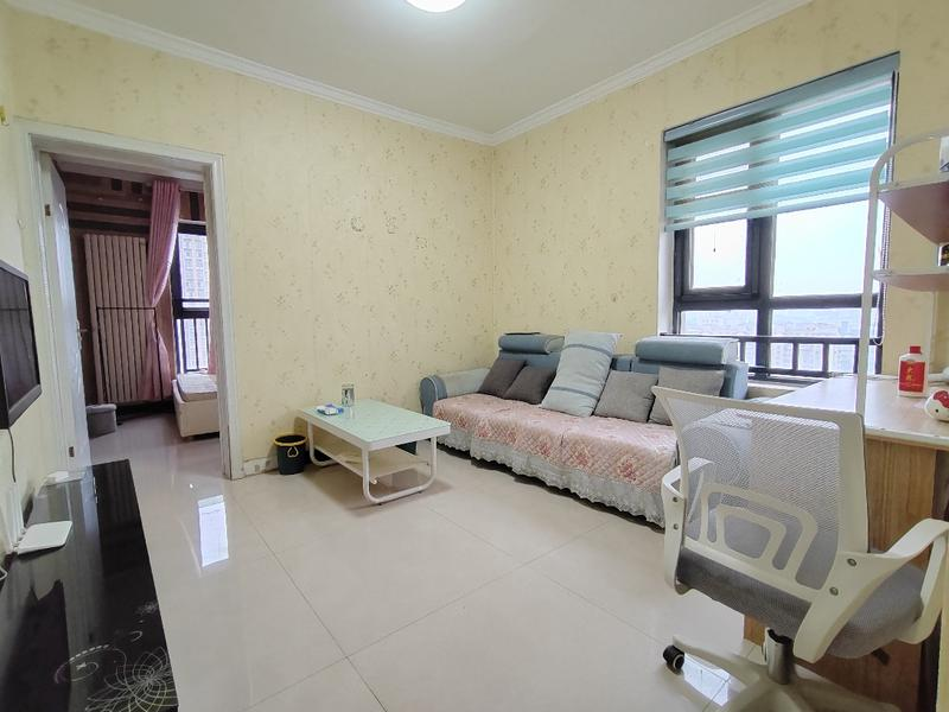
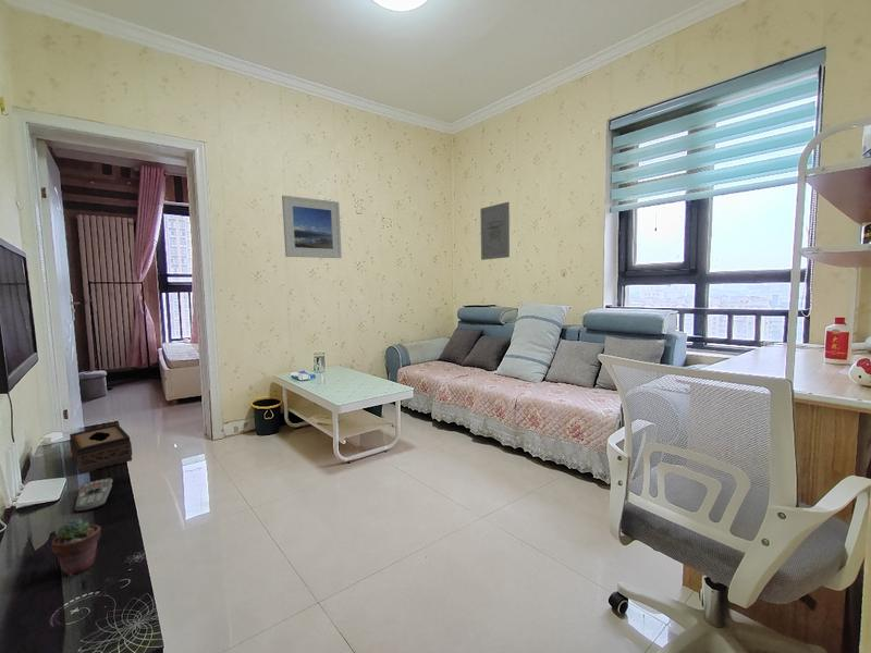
+ tissue box [69,423,133,476]
+ remote control [74,477,114,513]
+ wall art [479,201,511,261]
+ potted succulent [50,517,102,577]
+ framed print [281,195,343,259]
